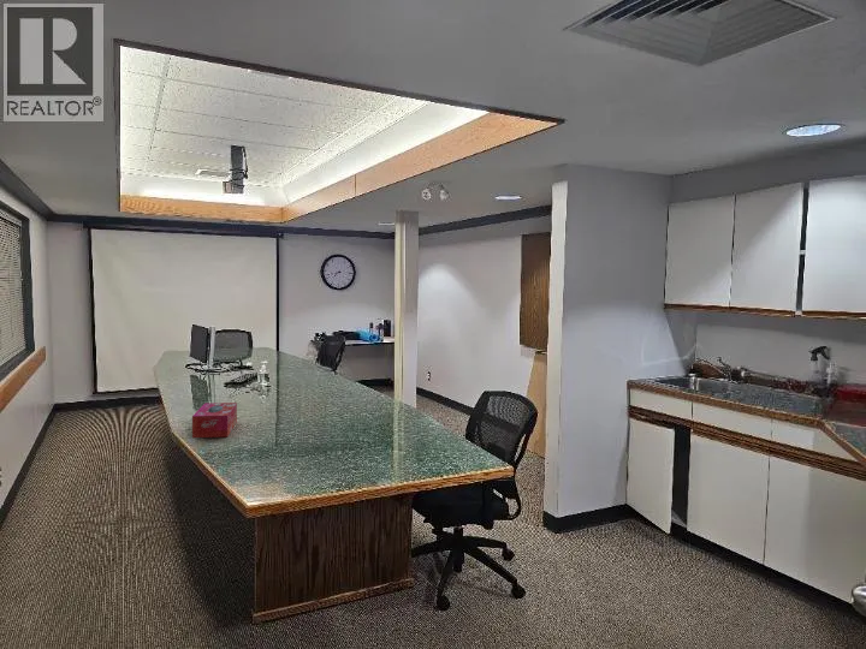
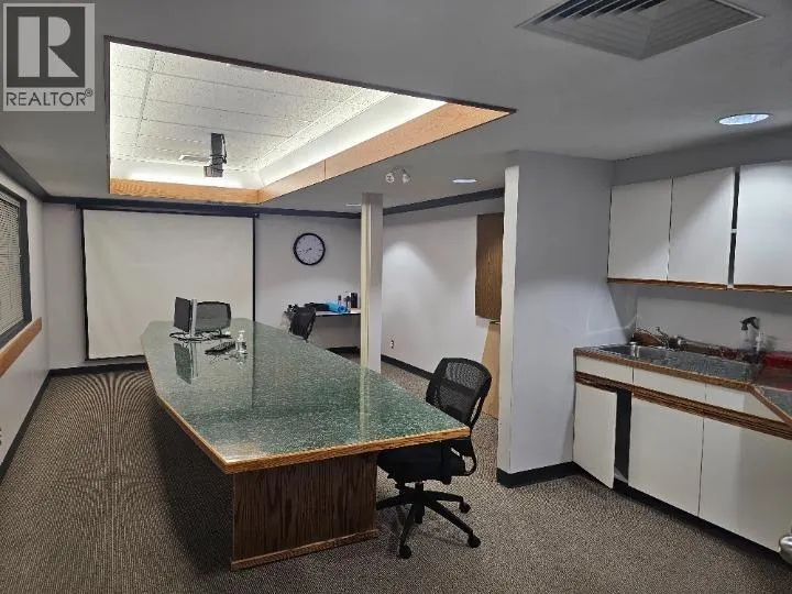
- tissue box [191,401,238,439]
